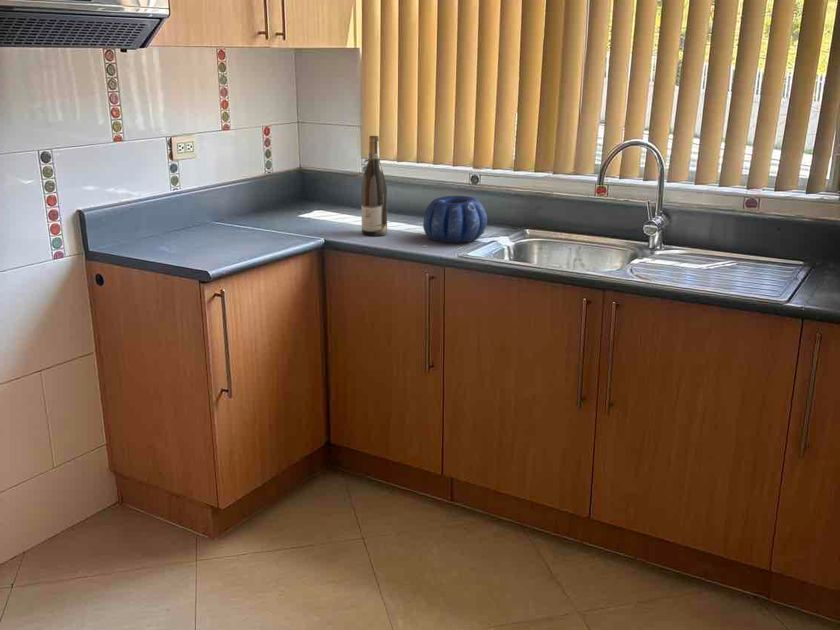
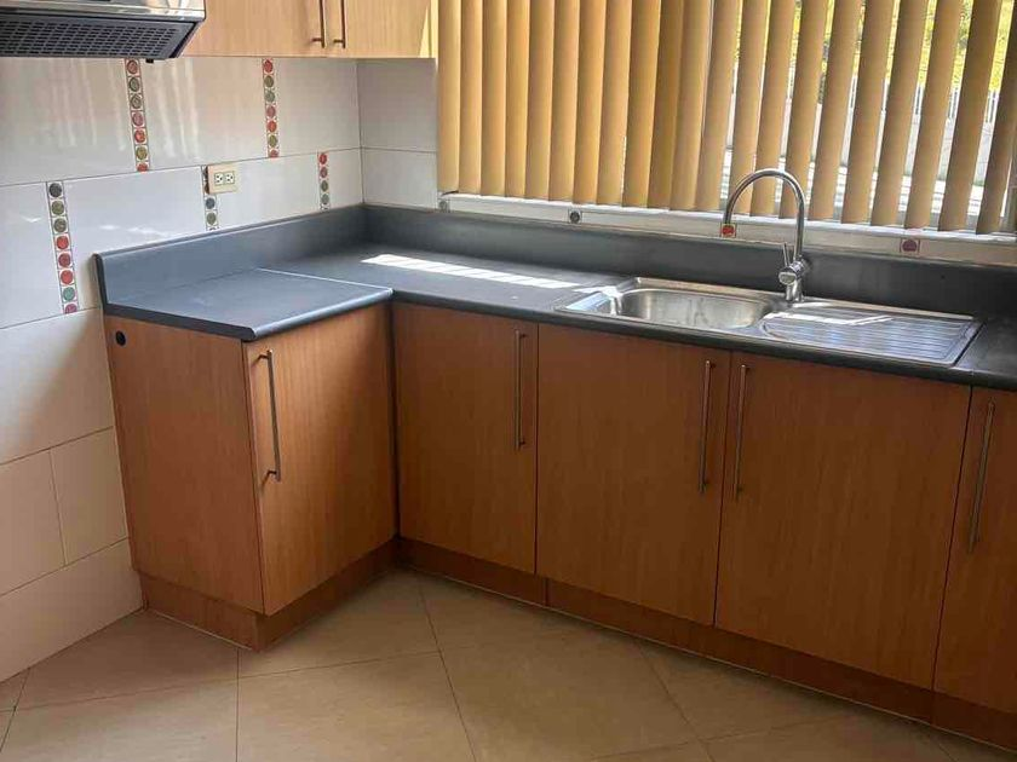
- decorative bowl [422,195,488,243]
- wine bottle [360,135,388,237]
